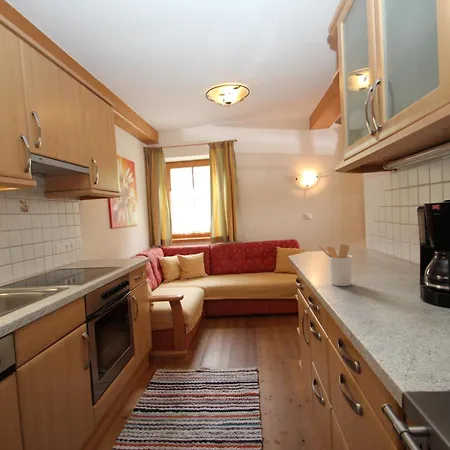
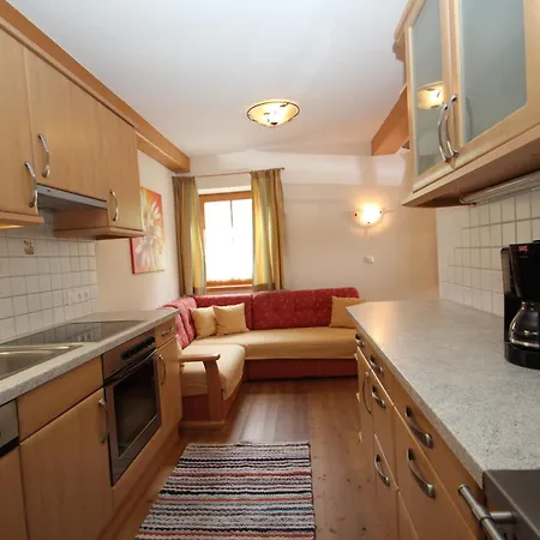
- utensil holder [317,243,353,287]
